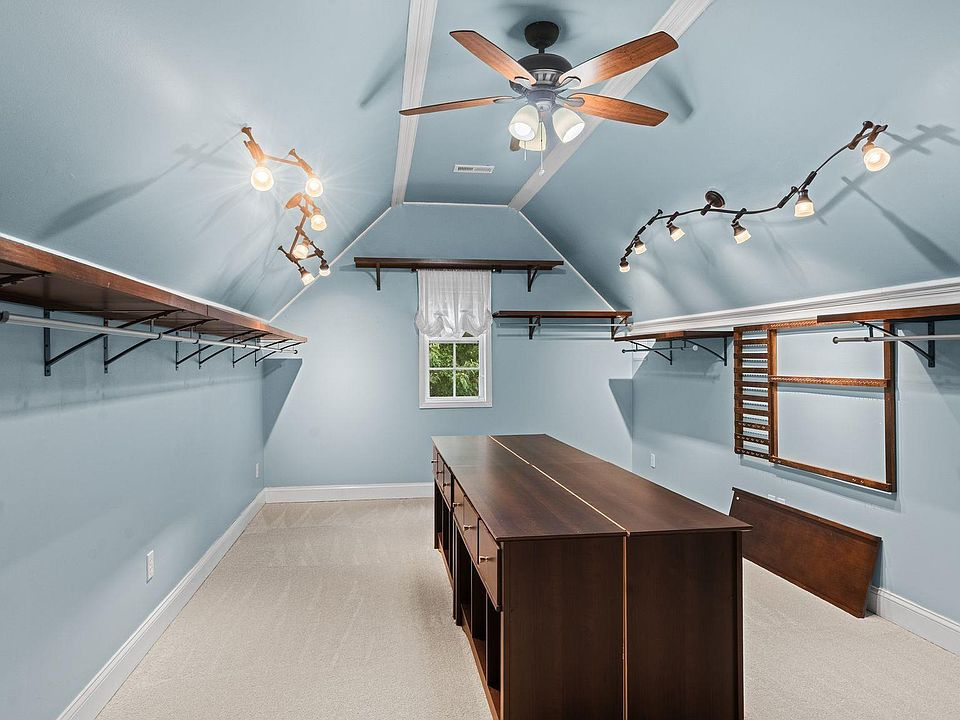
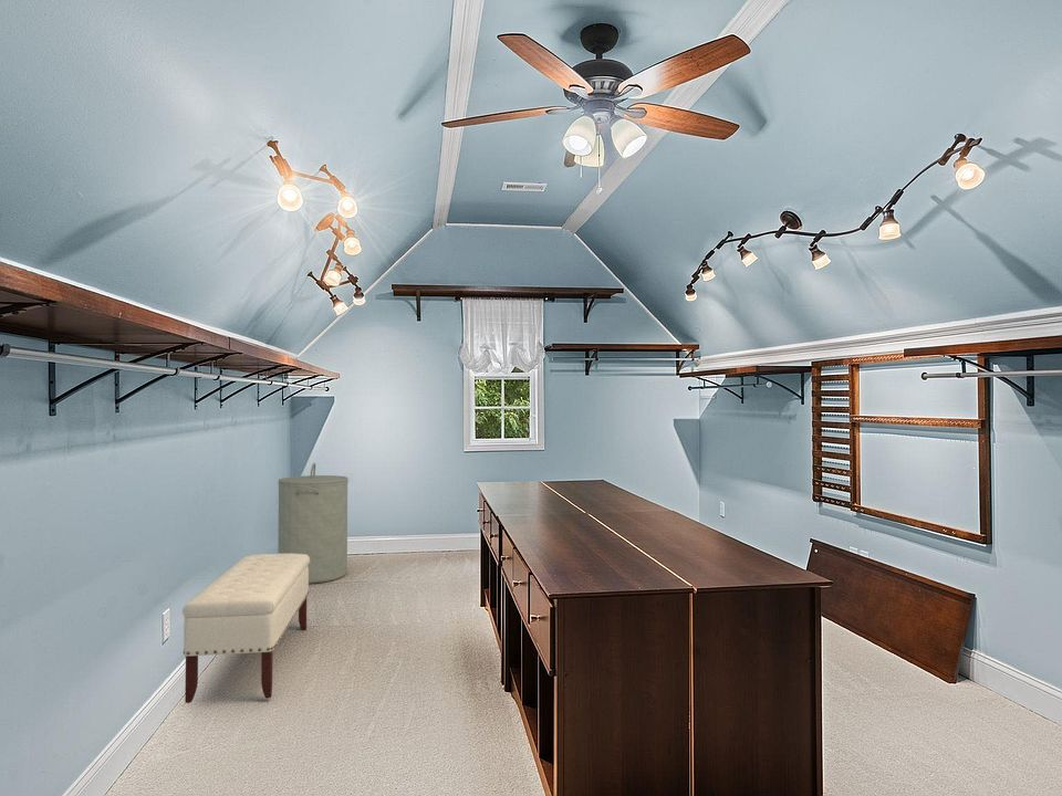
+ laundry hamper [277,462,350,585]
+ bench [181,553,310,704]
